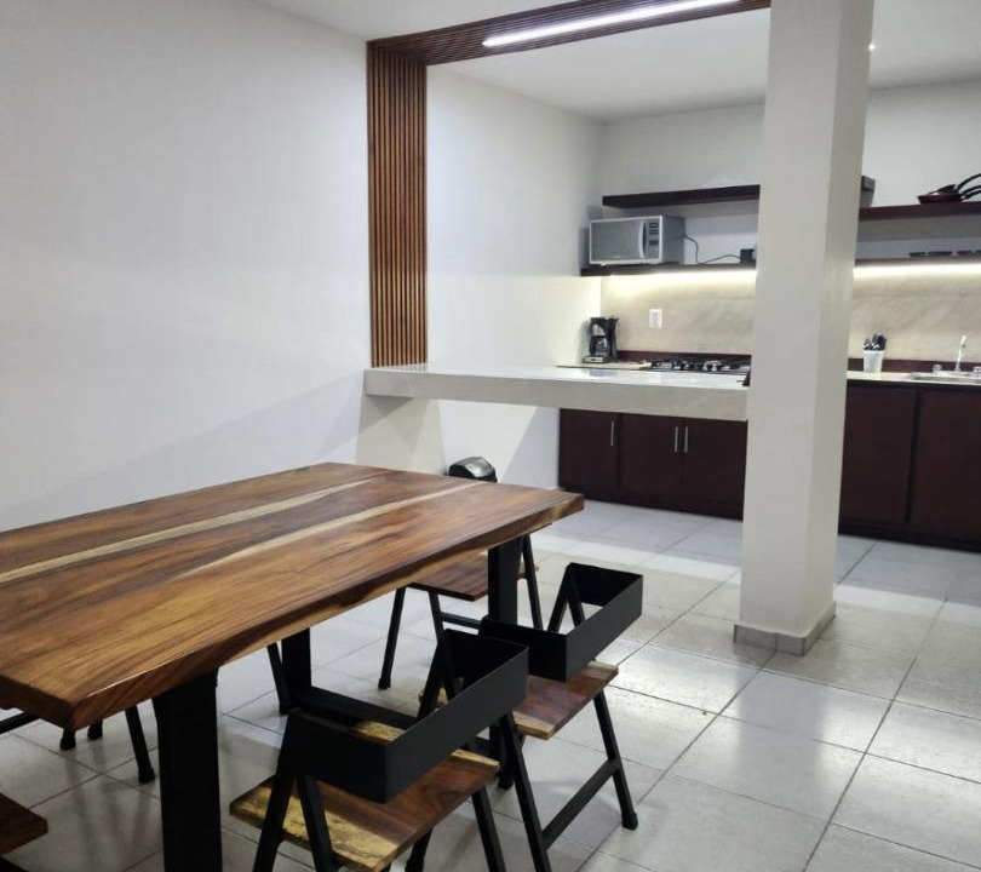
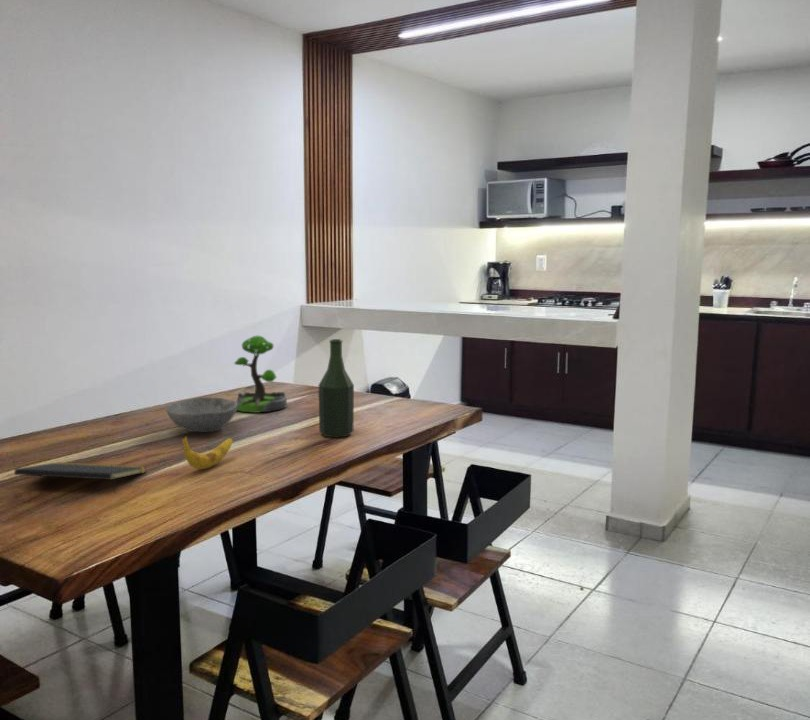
+ banana [181,433,234,470]
+ bottle [318,338,355,439]
+ bowl [165,396,238,433]
+ notepad [13,461,147,494]
+ plant [233,335,288,414]
